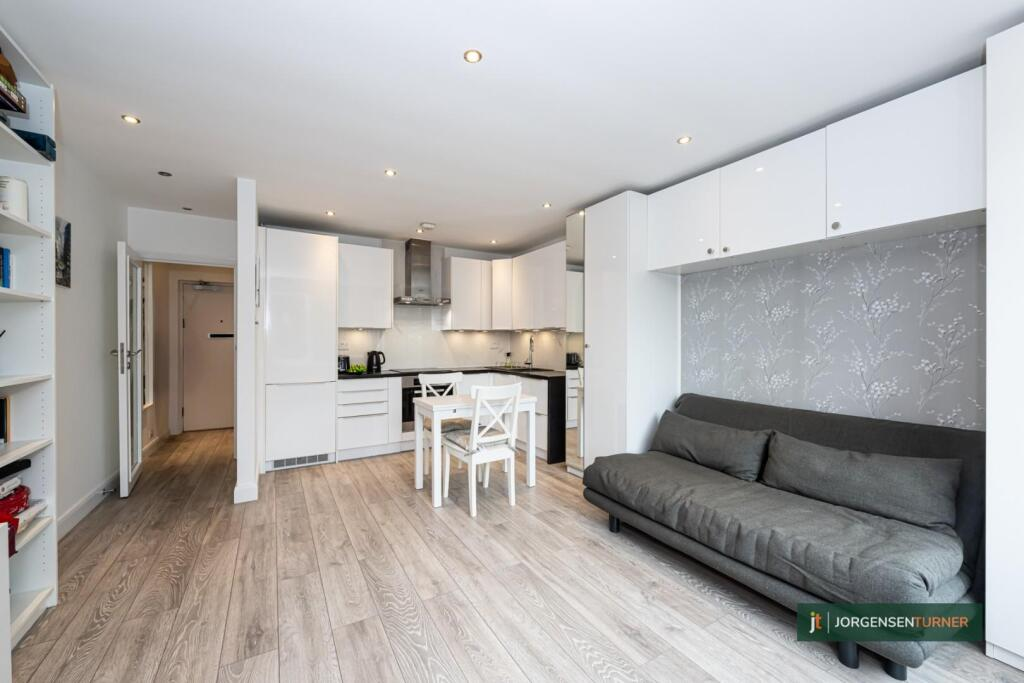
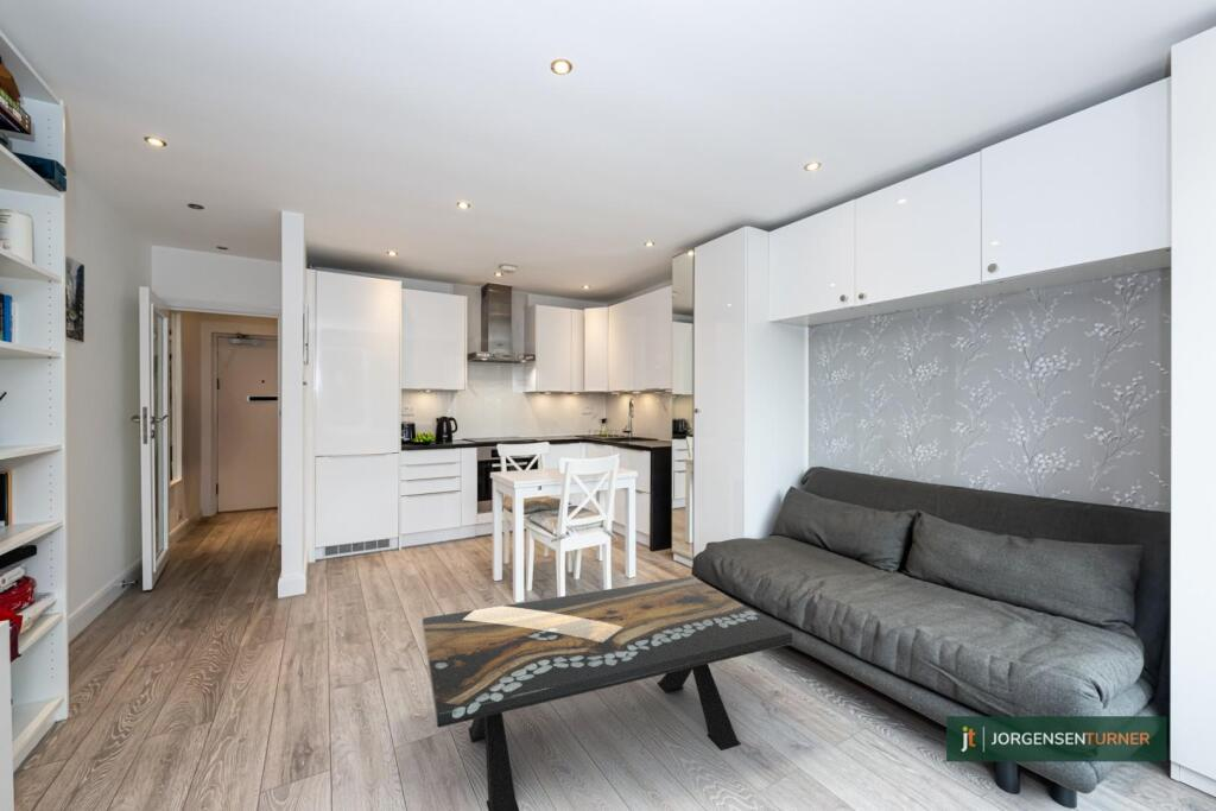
+ coffee table [422,575,793,811]
